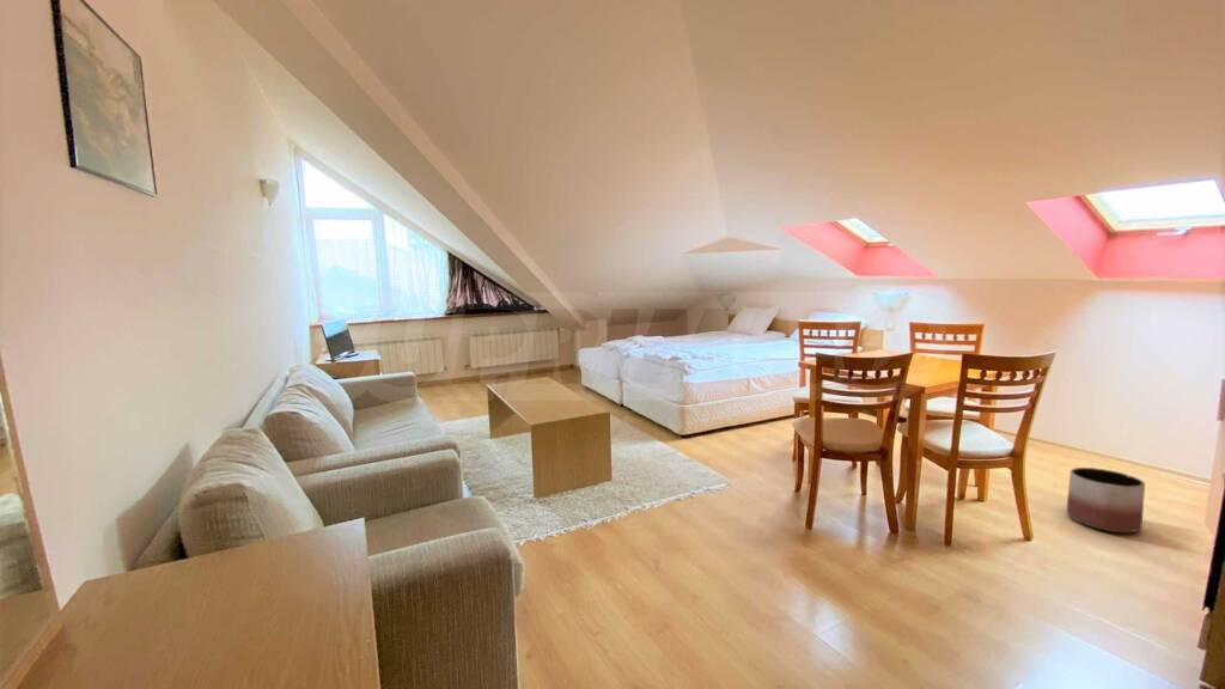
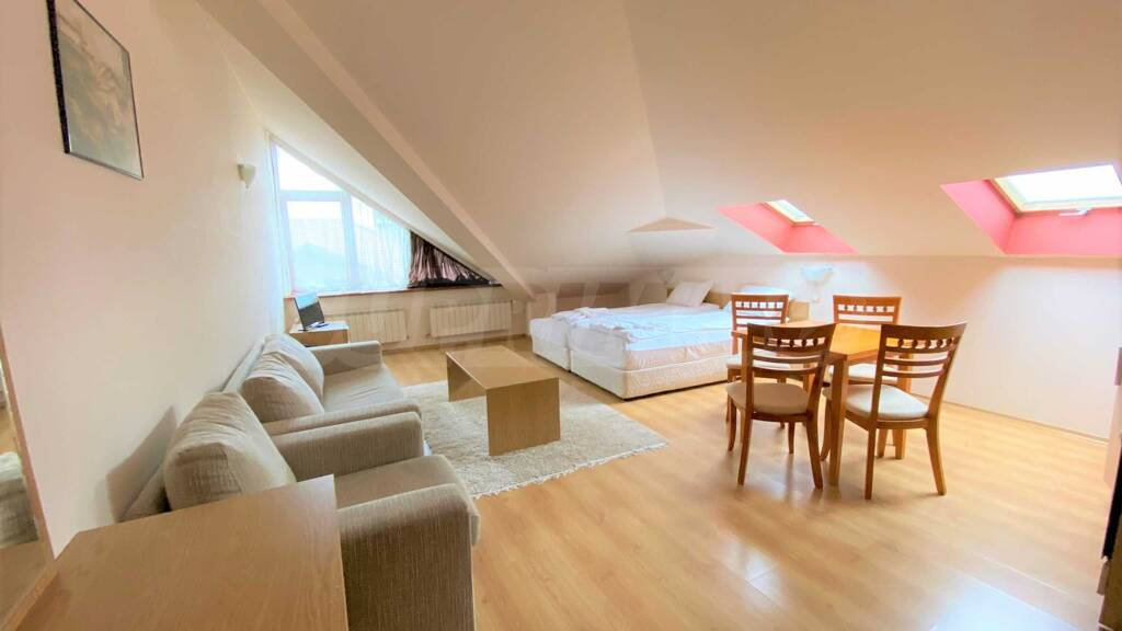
- planter [1066,467,1146,533]
